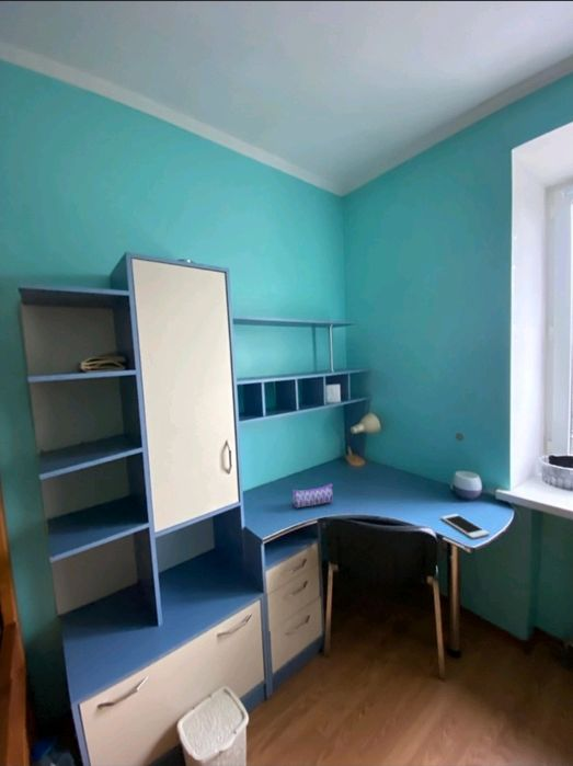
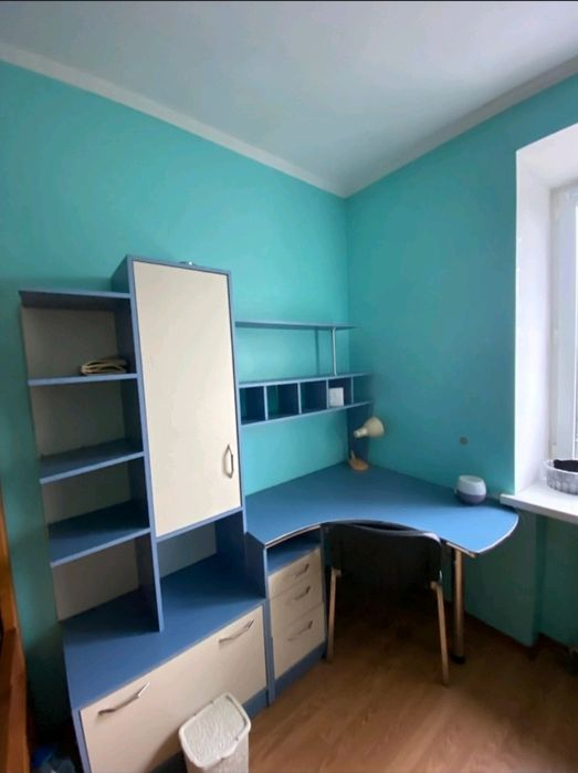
- pencil case [291,483,334,508]
- cell phone [440,513,490,540]
